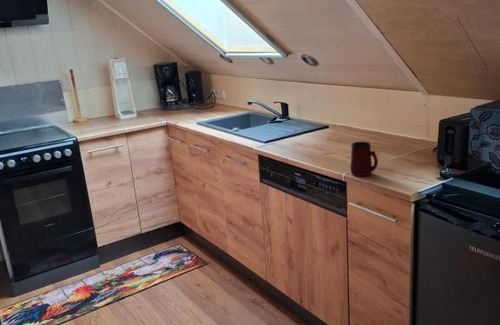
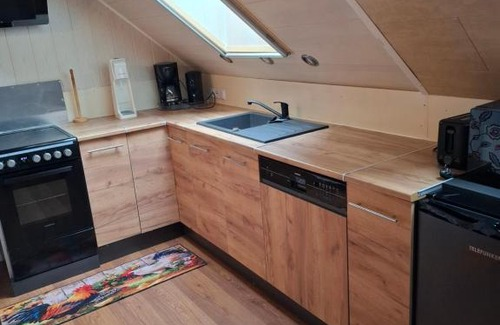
- mug [349,141,379,177]
